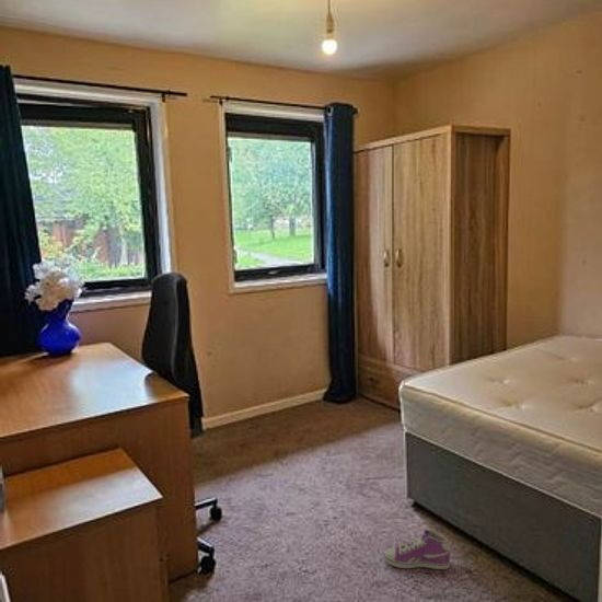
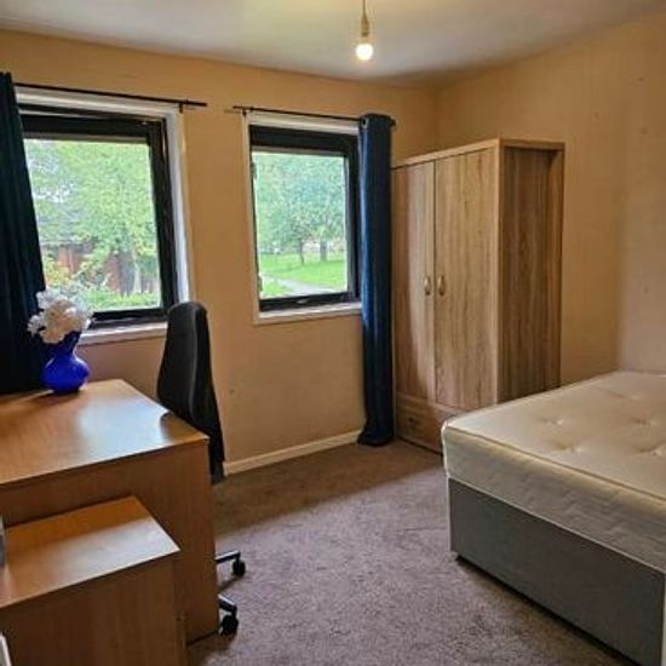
- sneaker [383,529,451,570]
